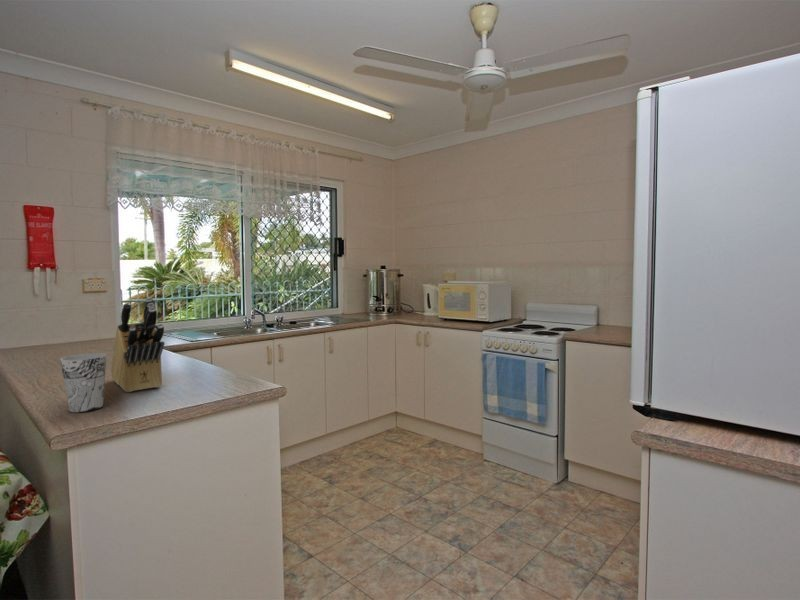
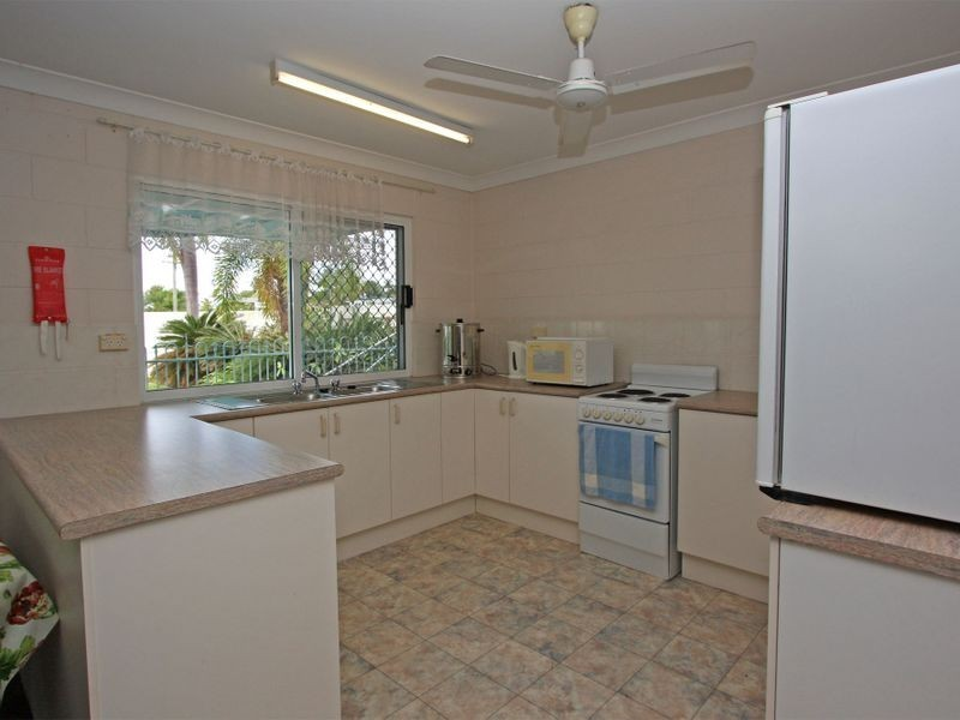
- cup [59,352,107,413]
- knife block [110,296,165,393]
